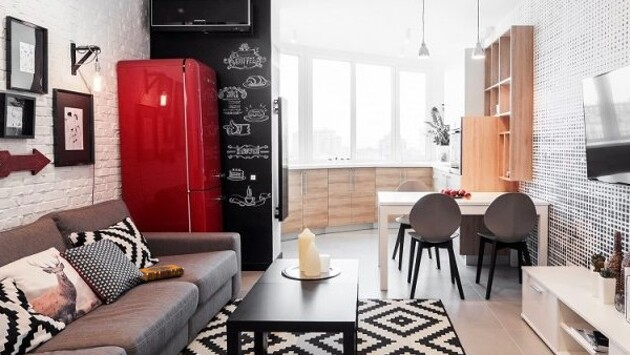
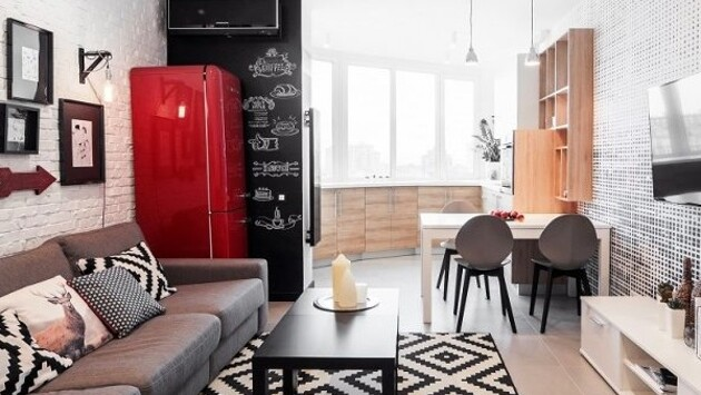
- hardback book [137,264,185,282]
